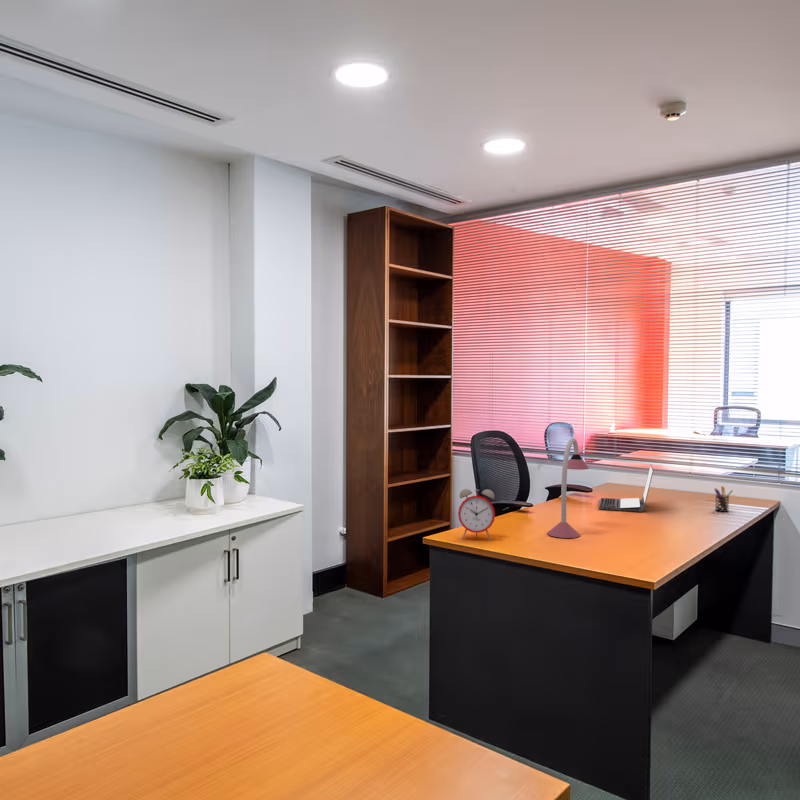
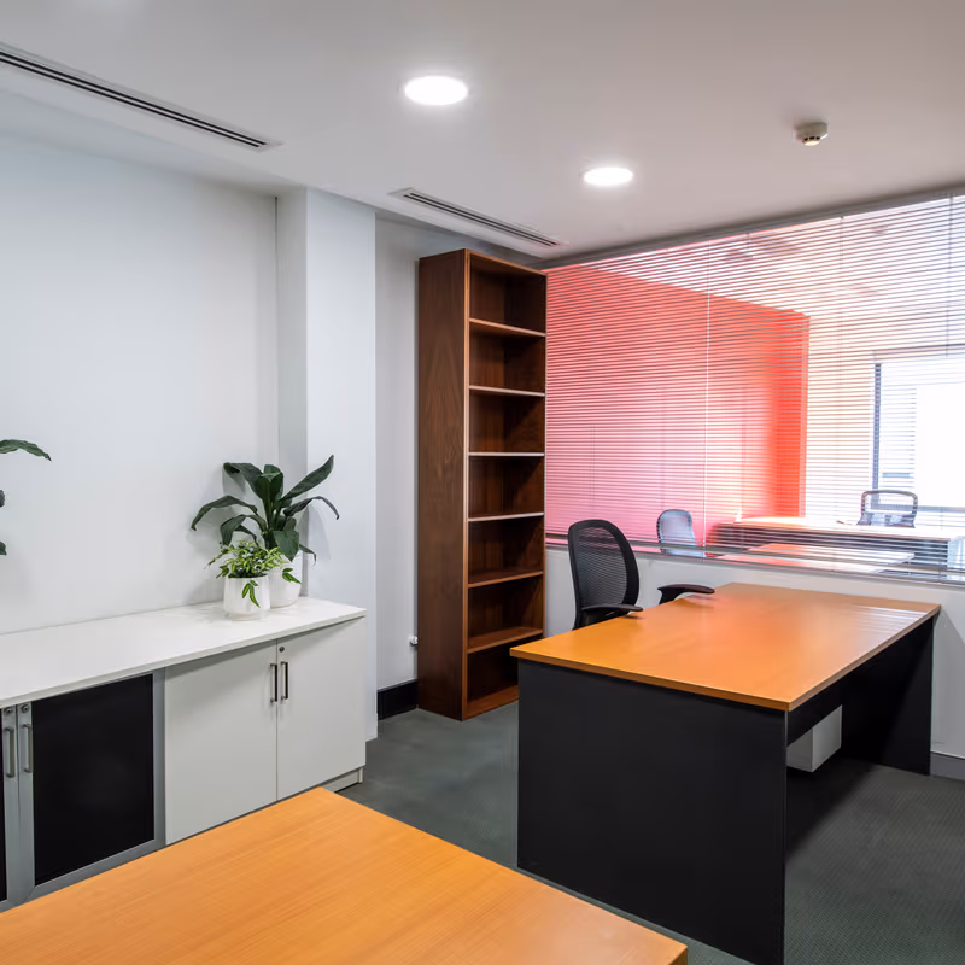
- laptop [598,464,654,513]
- desk lamp [546,437,590,539]
- alarm clock [457,488,496,541]
- pen holder [713,485,734,513]
